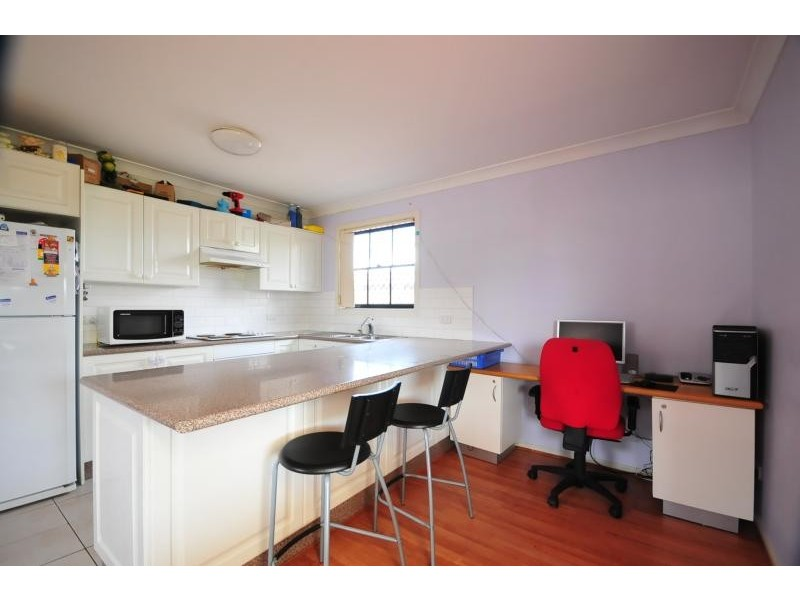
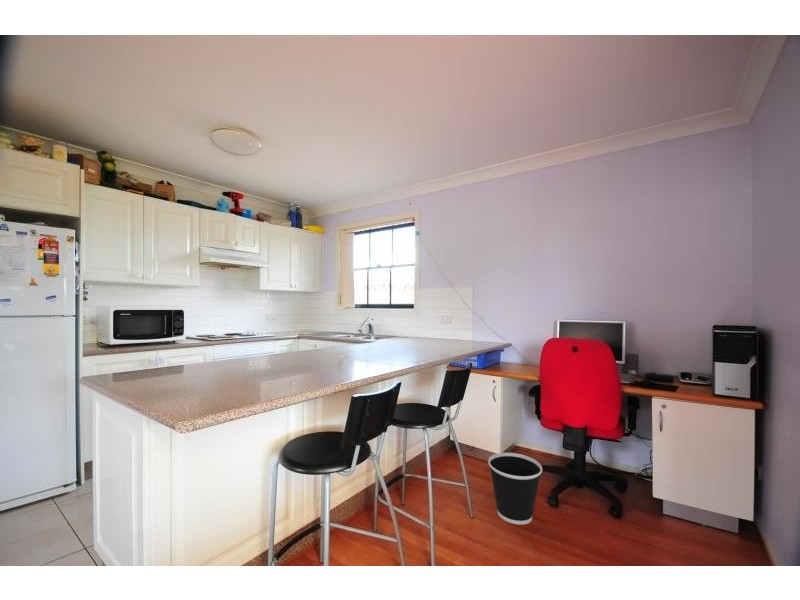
+ wastebasket [488,452,543,525]
